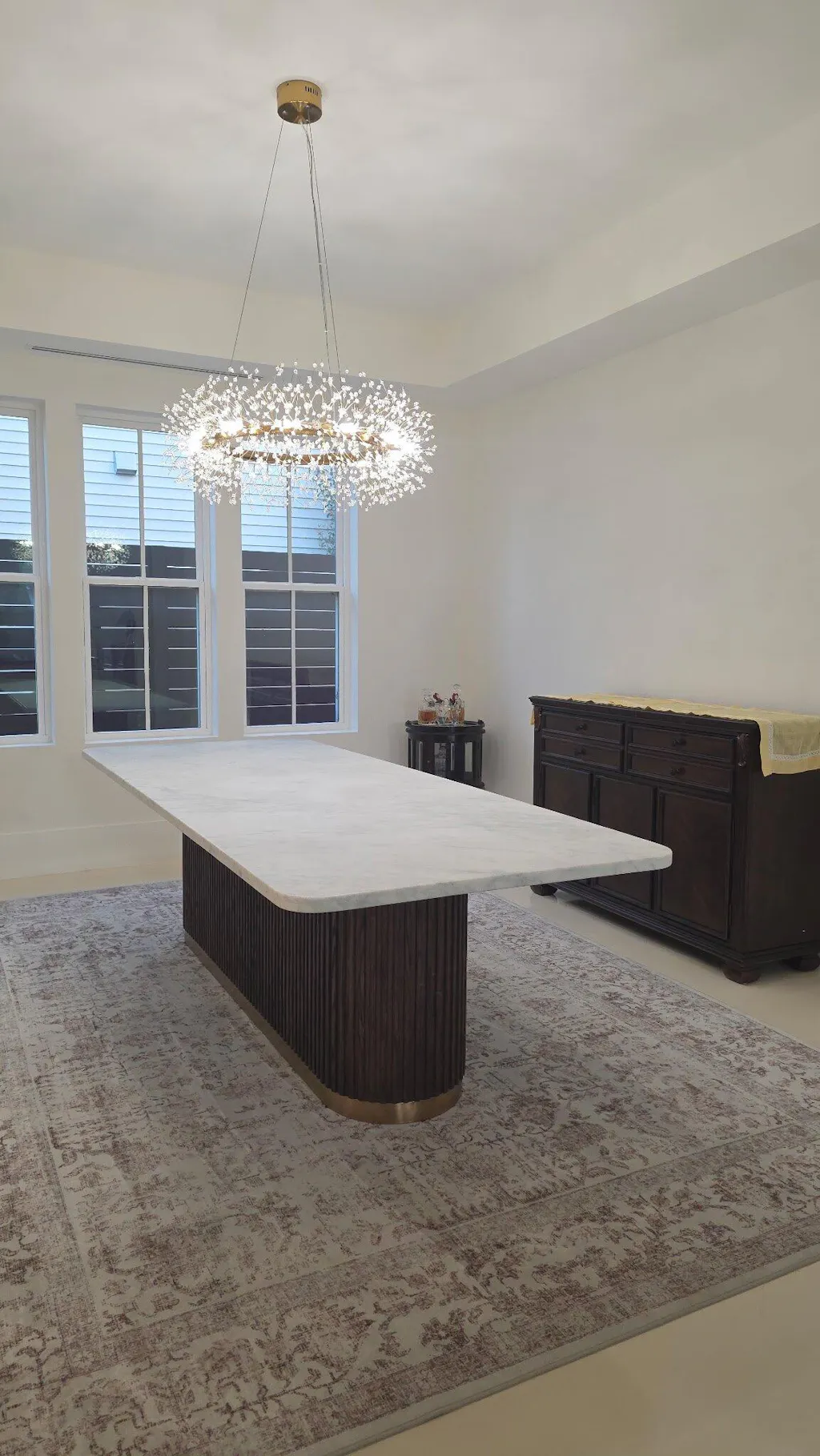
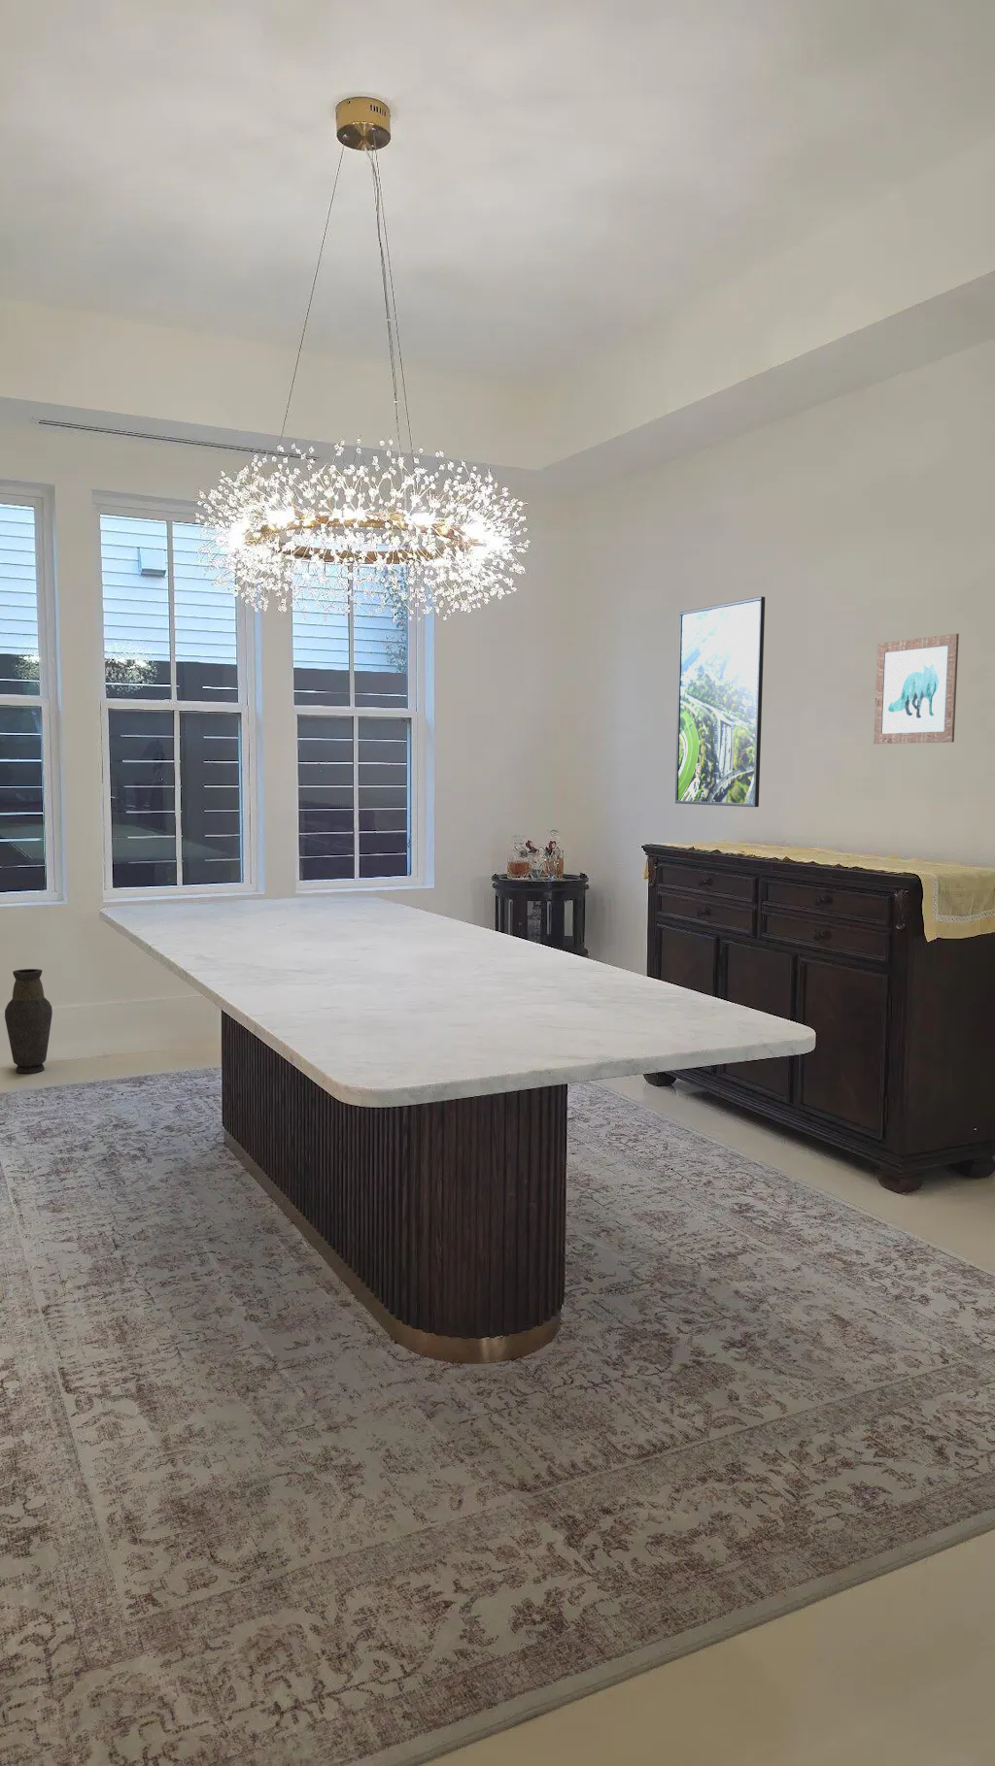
+ vase [4,968,53,1075]
+ wall art [872,633,960,745]
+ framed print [675,596,766,808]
